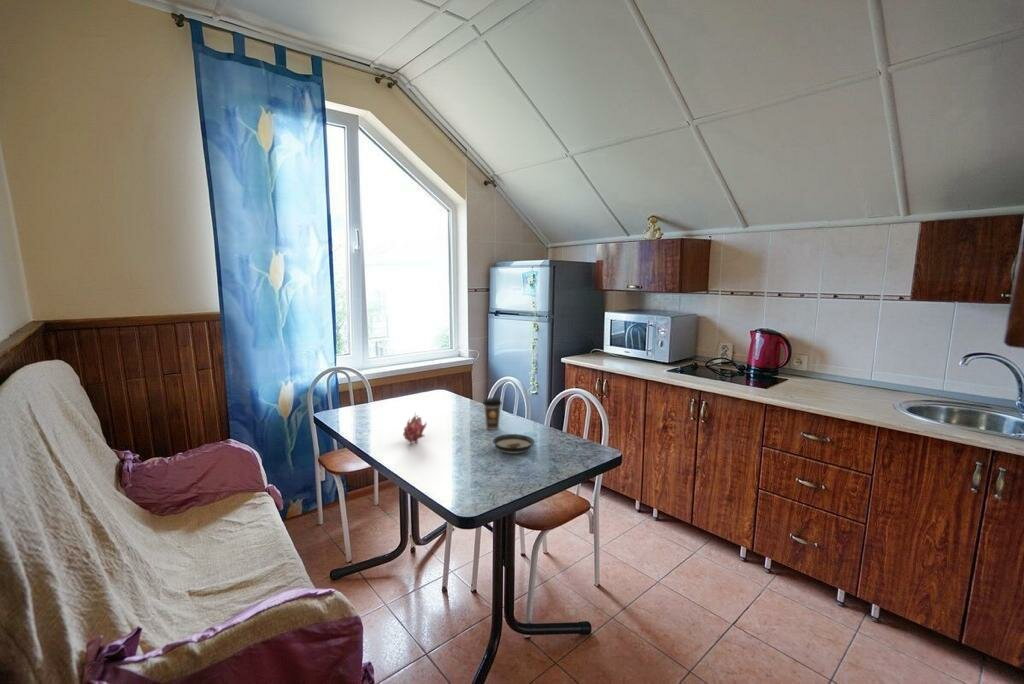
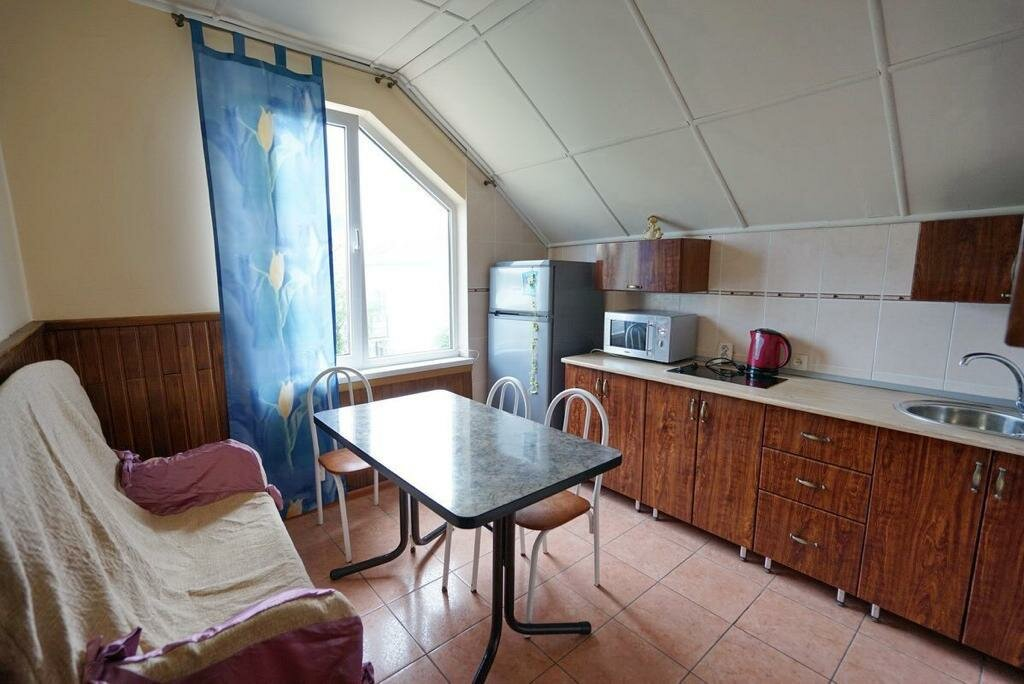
- fruit [402,411,428,444]
- saucer [492,433,535,455]
- coffee cup [482,397,503,431]
